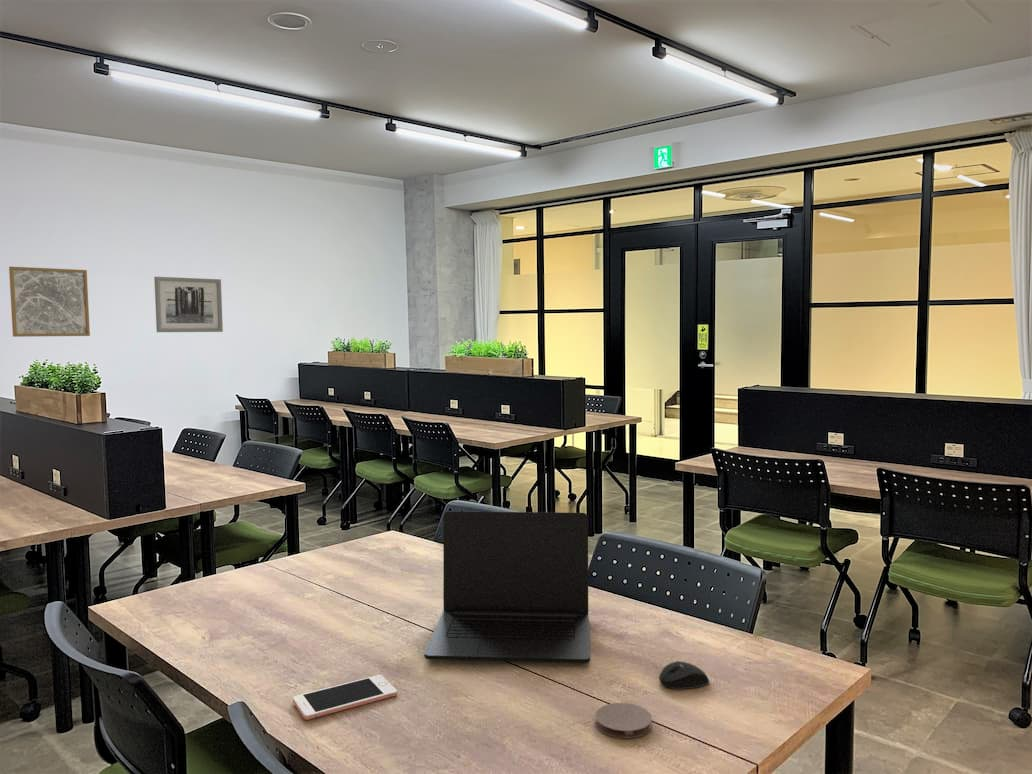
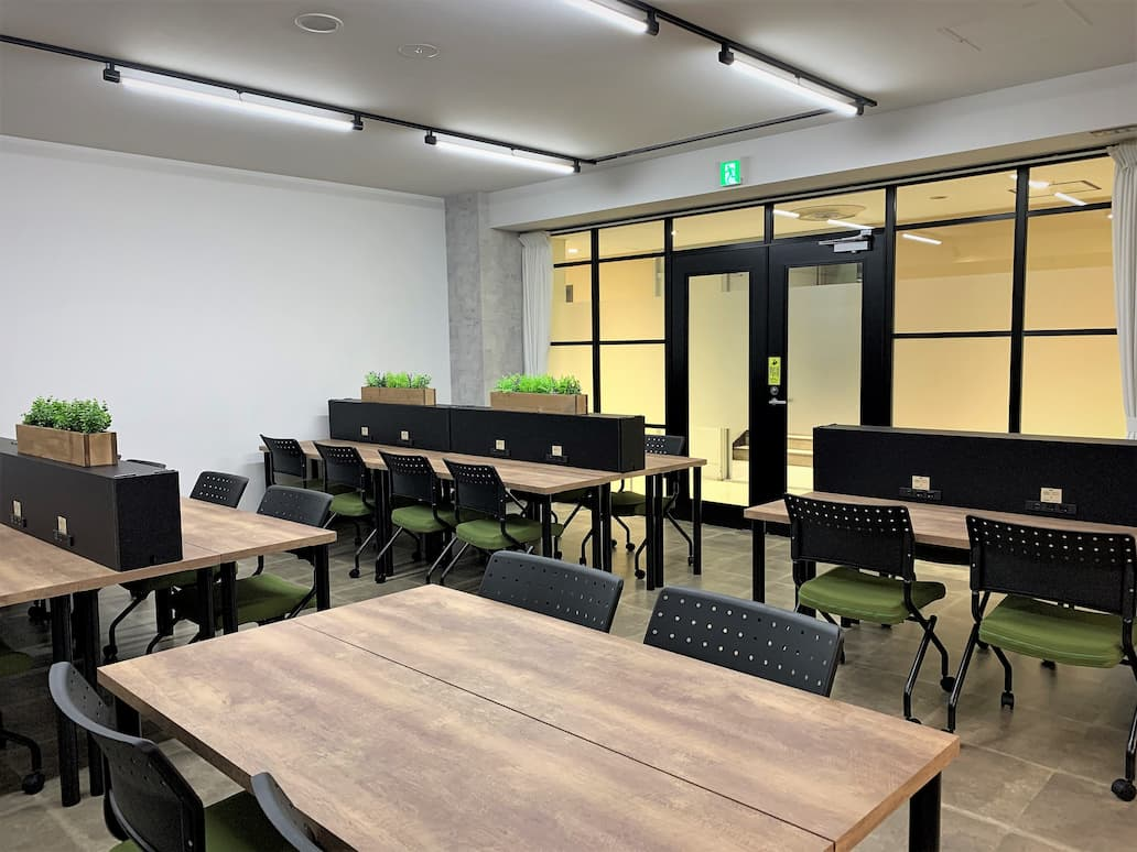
- cell phone [292,674,398,721]
- coaster [594,702,653,739]
- mouse [658,660,710,690]
- laptop [423,510,591,664]
- wall art [8,266,91,338]
- wall art [153,276,224,333]
